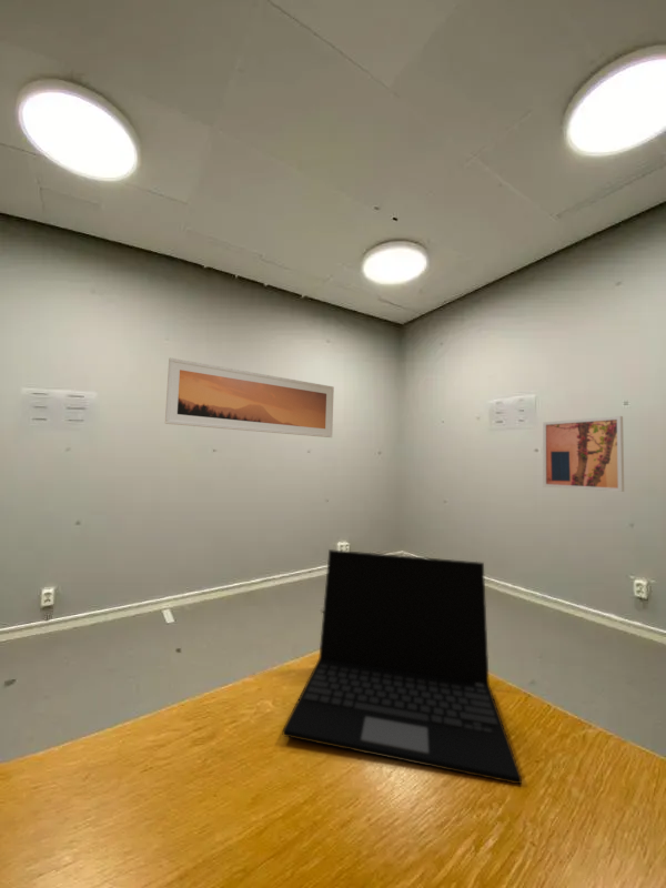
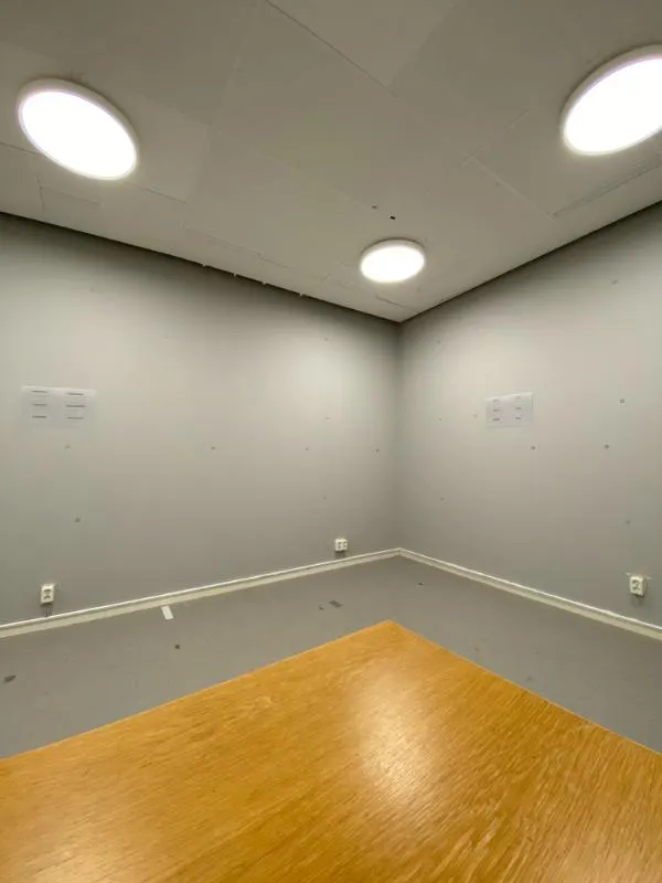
- laptop [281,548,523,786]
- wall art [542,415,625,493]
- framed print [164,356,335,438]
